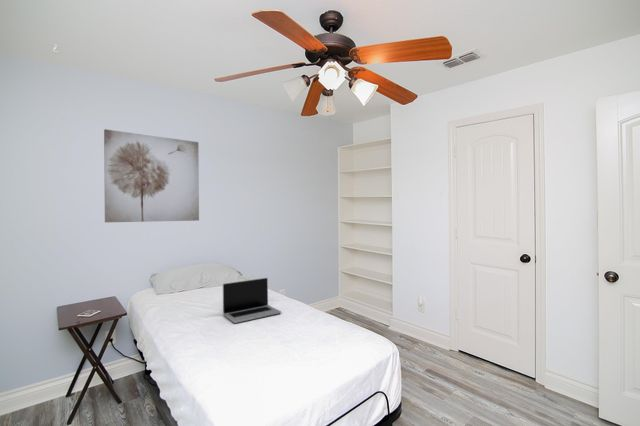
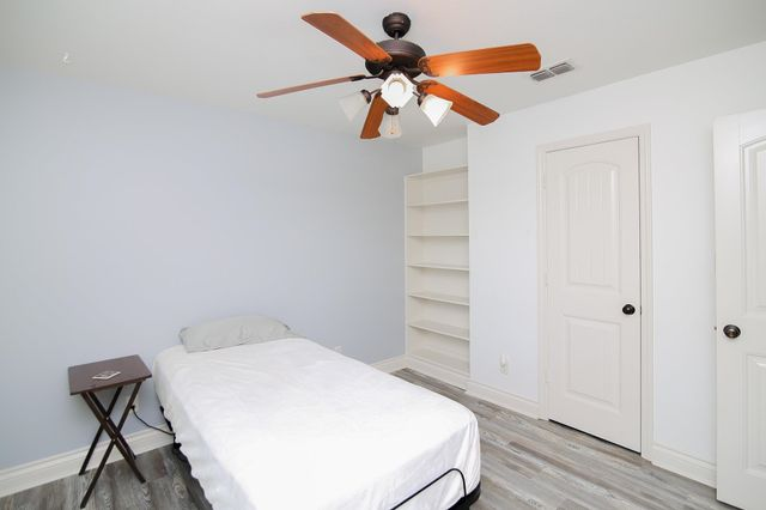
- laptop [222,277,282,324]
- wall art [103,128,200,223]
